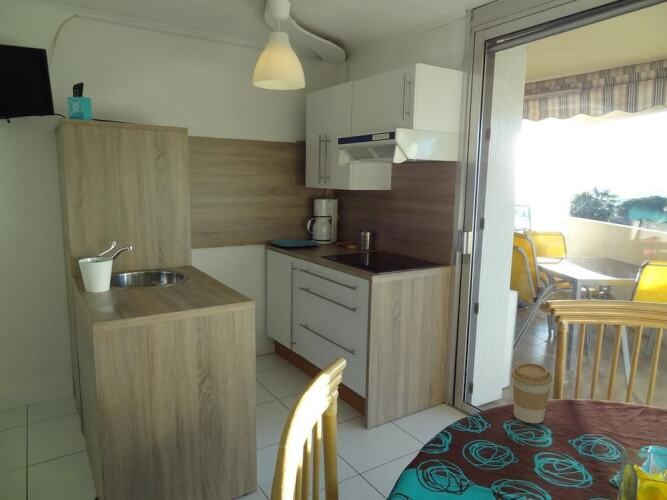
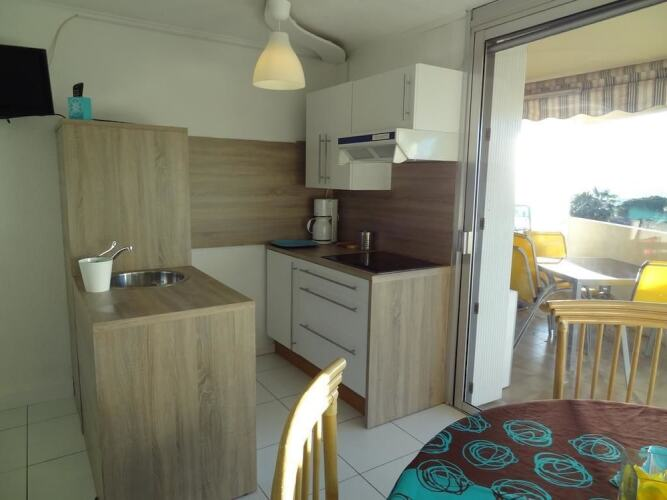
- coffee cup [511,362,553,424]
